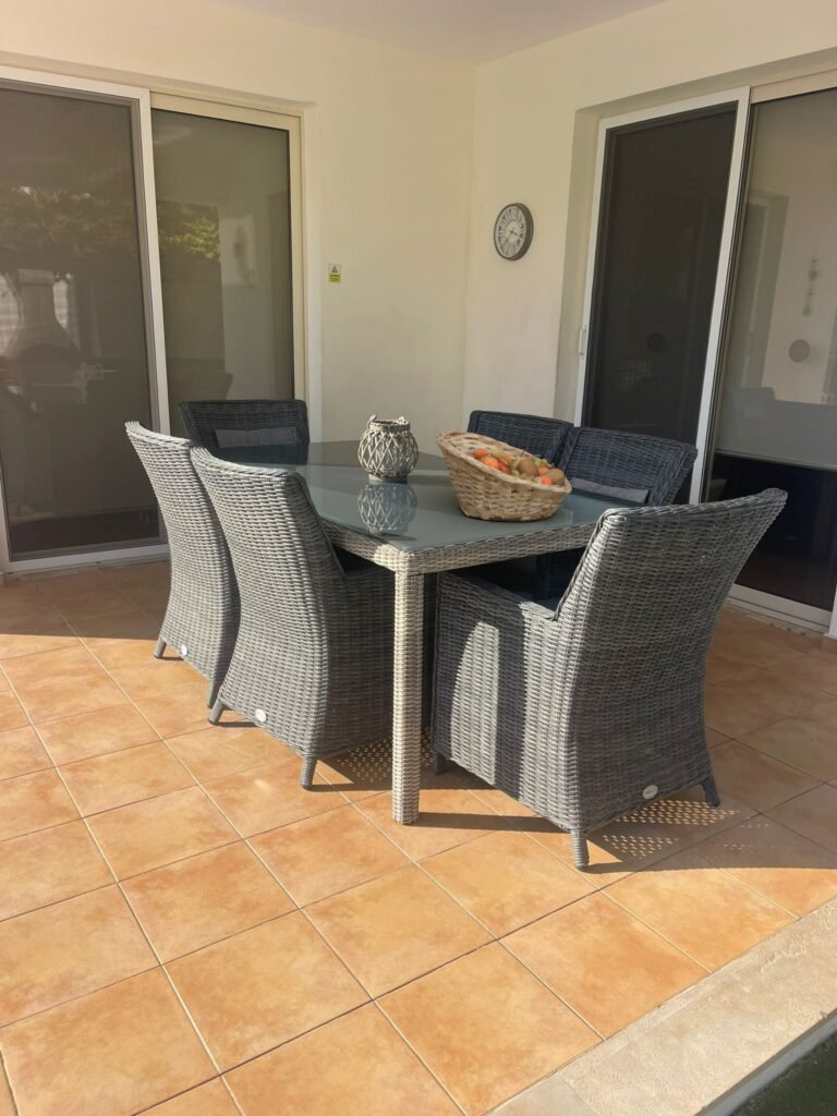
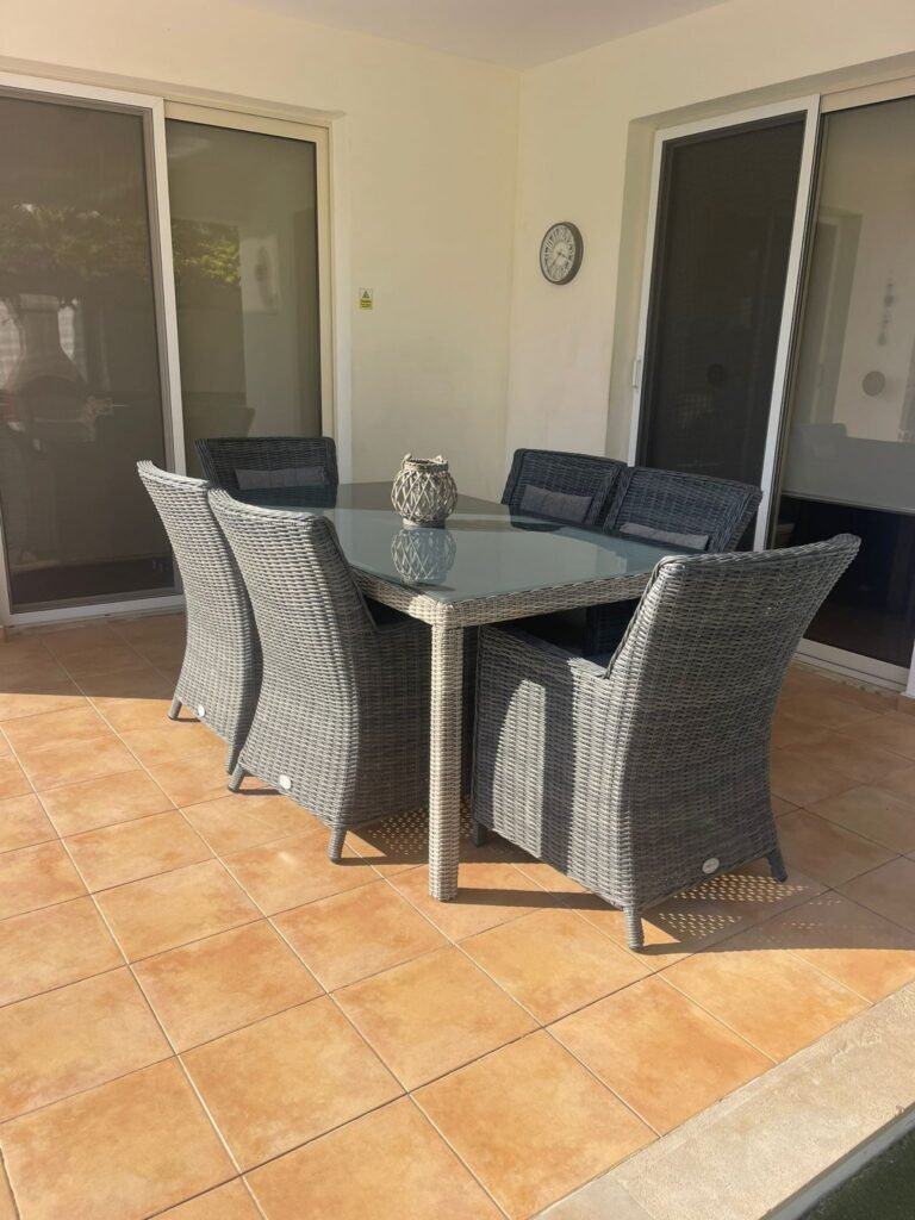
- fruit basket [434,429,573,523]
